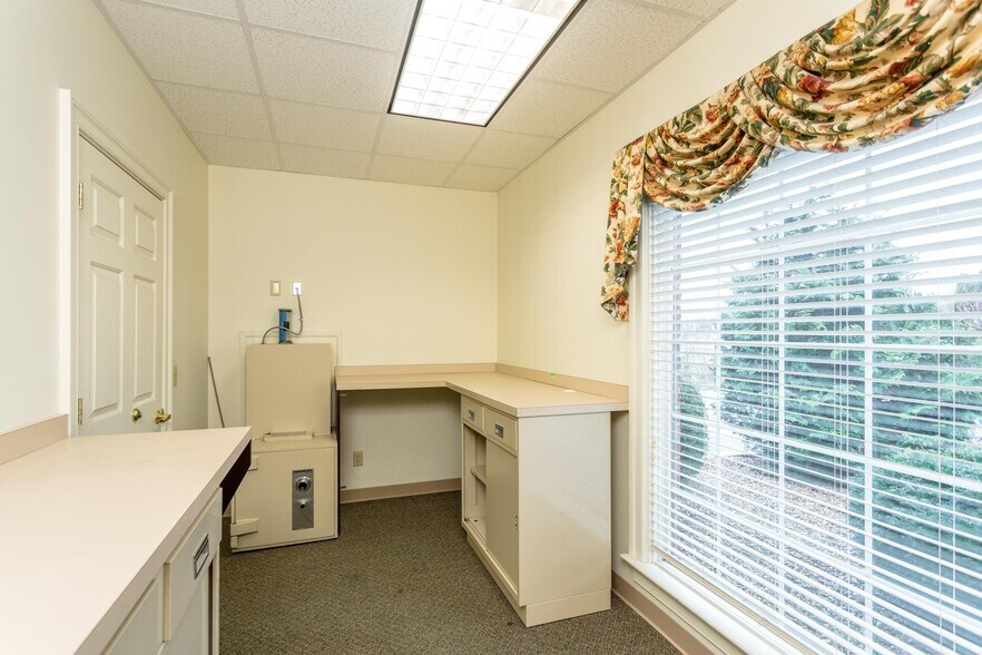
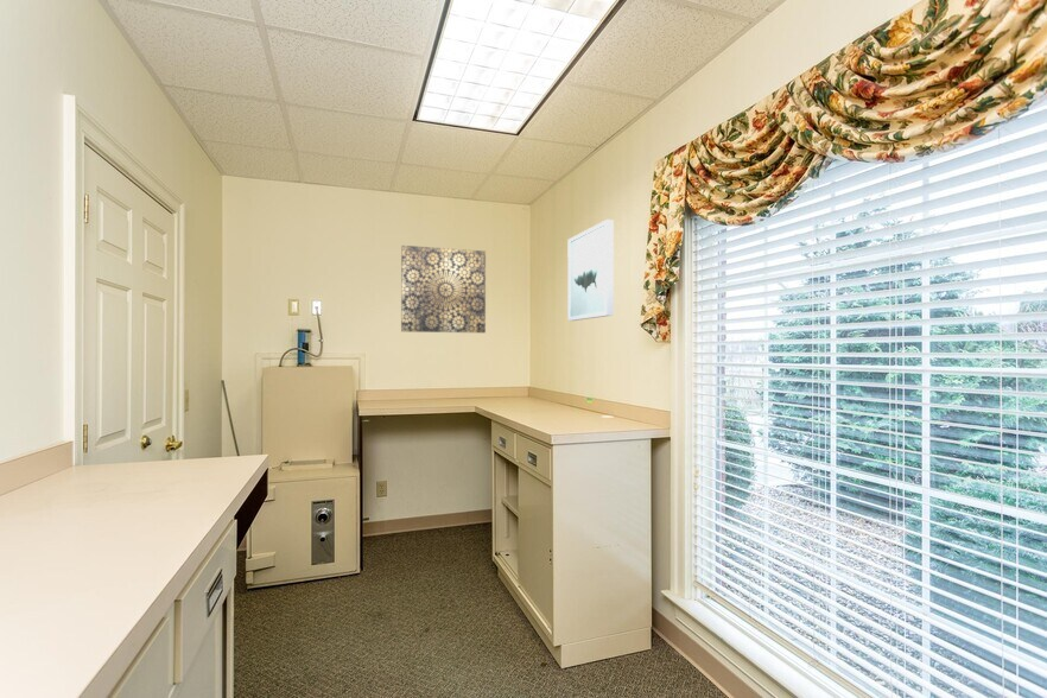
+ wall art [566,218,615,322]
+ wall art [400,245,487,334]
